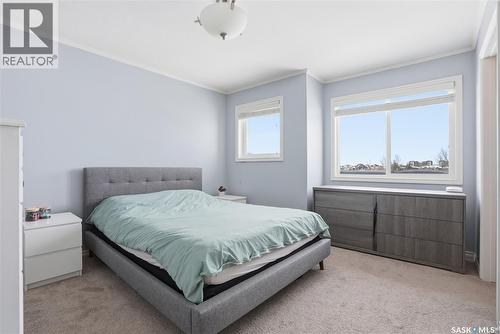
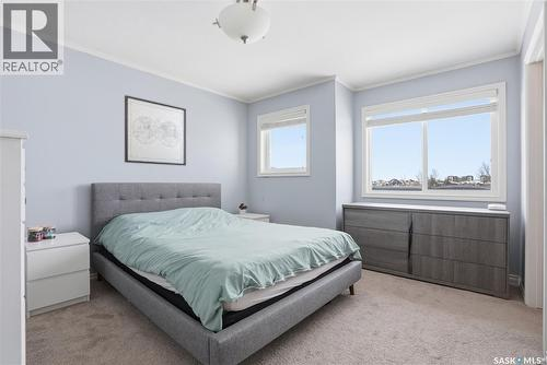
+ wall art [124,94,187,166]
